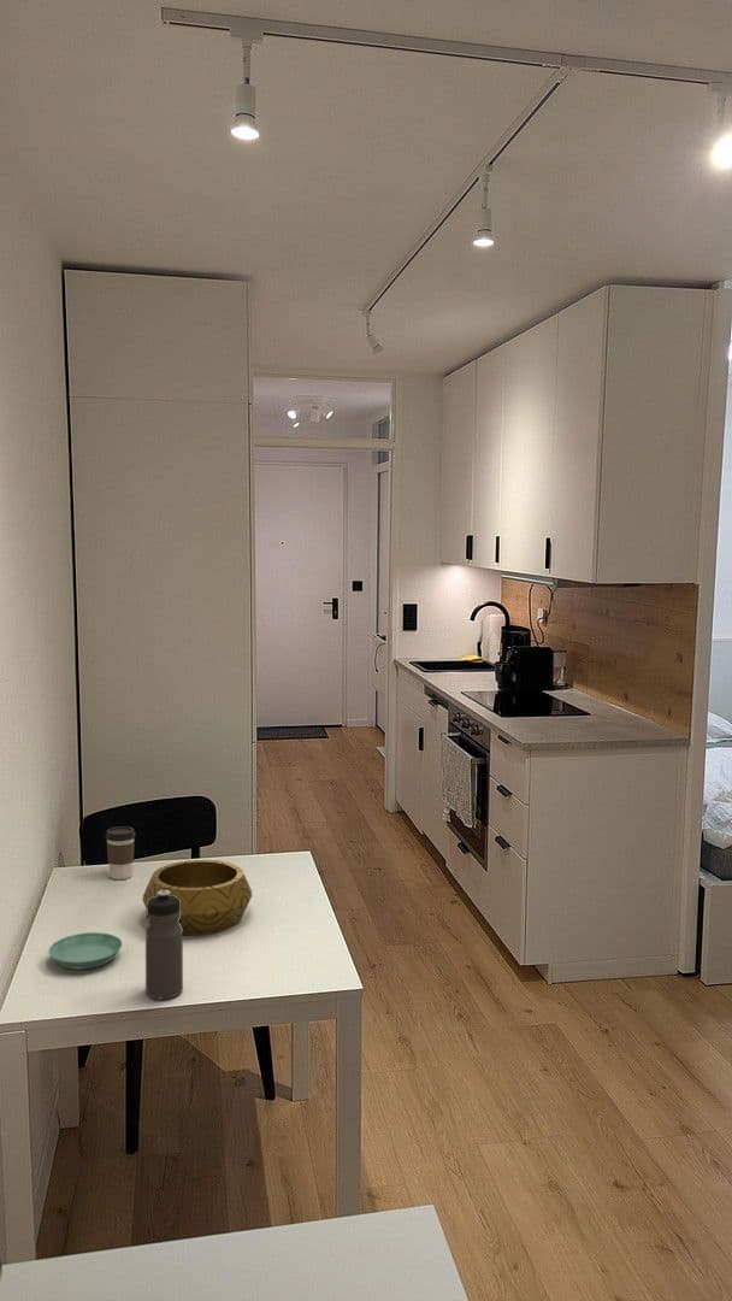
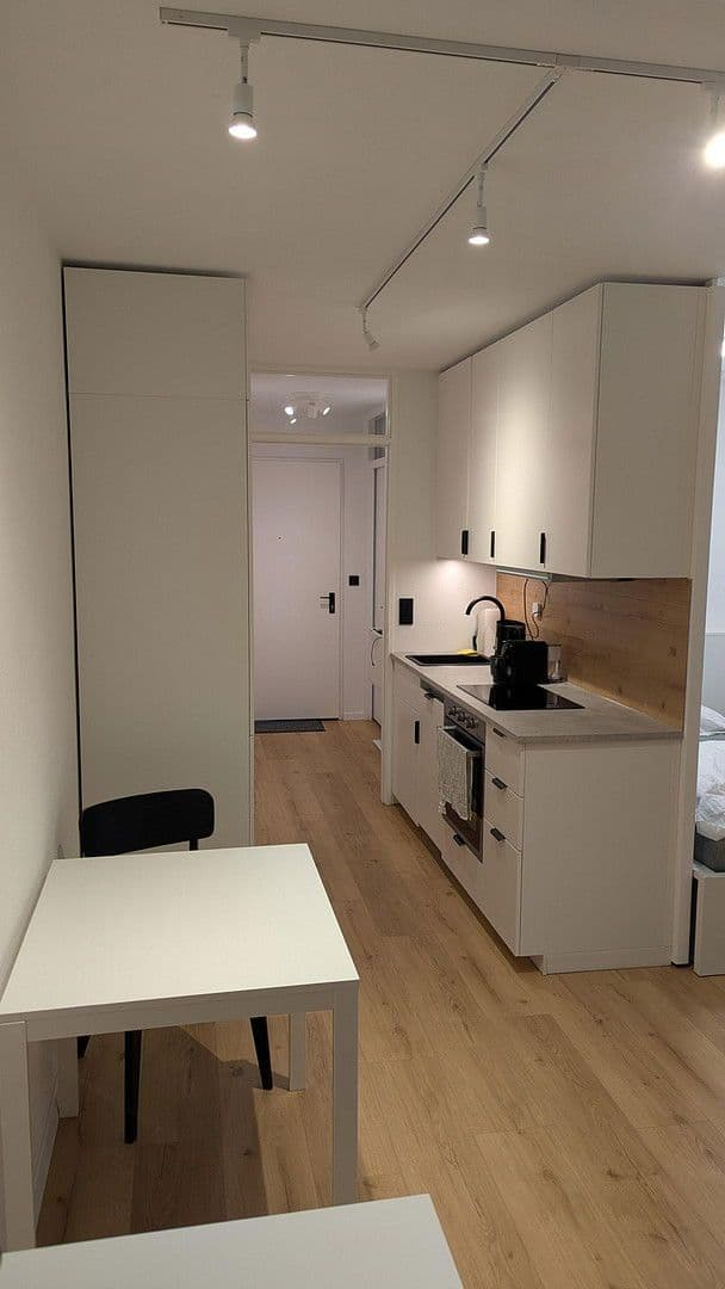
- water bottle [144,890,184,1000]
- coffee cup [105,825,136,881]
- decorative bowl [142,859,253,936]
- saucer [47,931,124,971]
